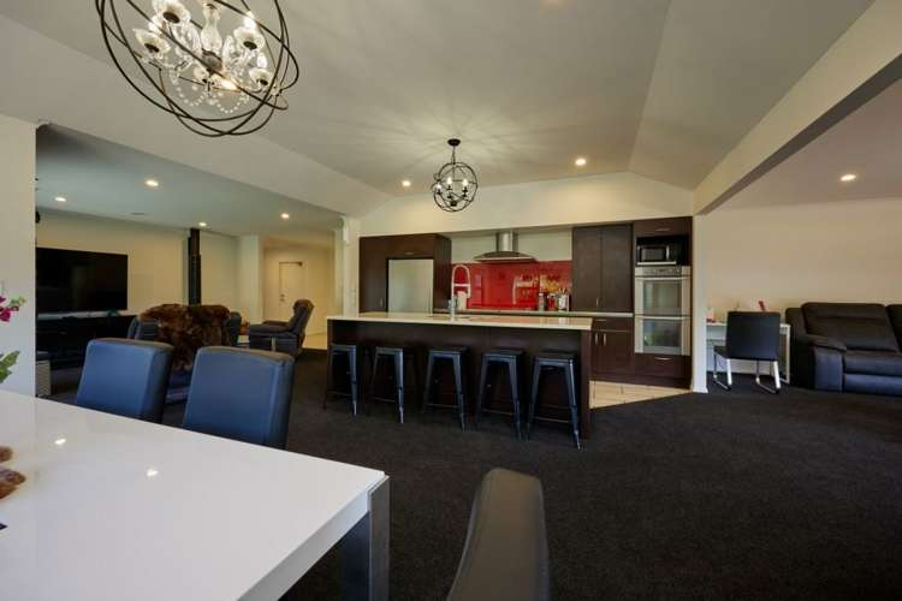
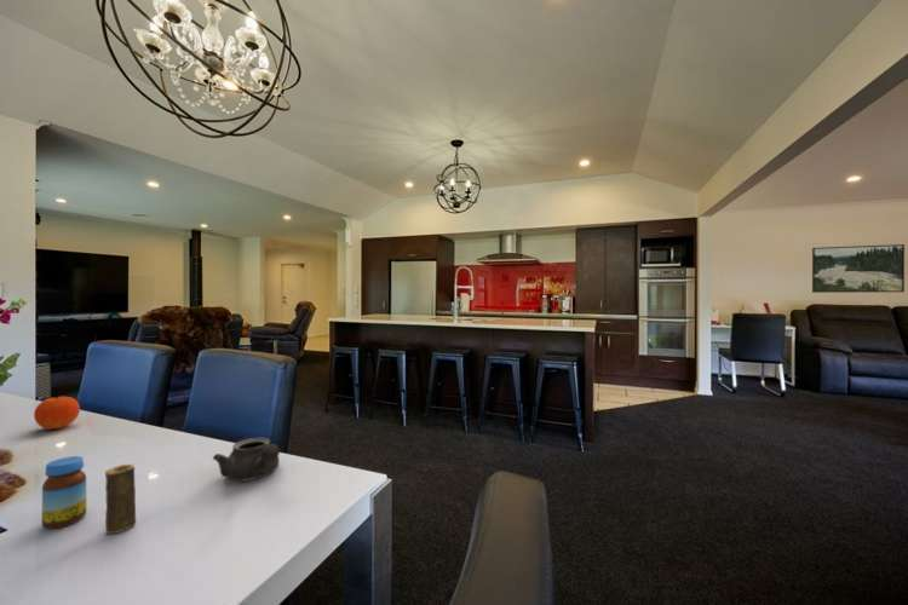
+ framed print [811,243,906,294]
+ fruit [33,396,81,431]
+ teapot [212,437,281,483]
+ candle [104,463,137,535]
+ jar [41,455,87,530]
